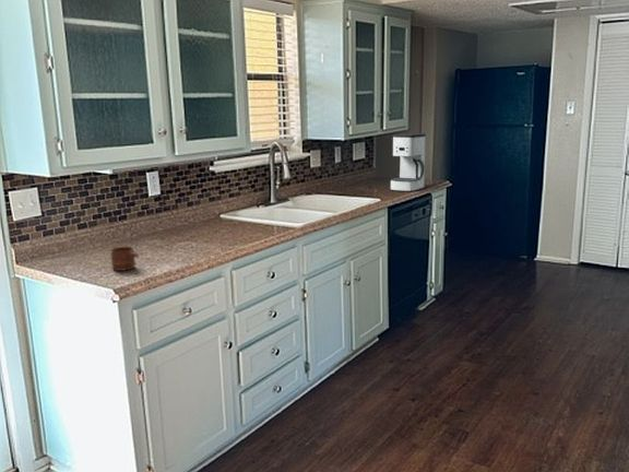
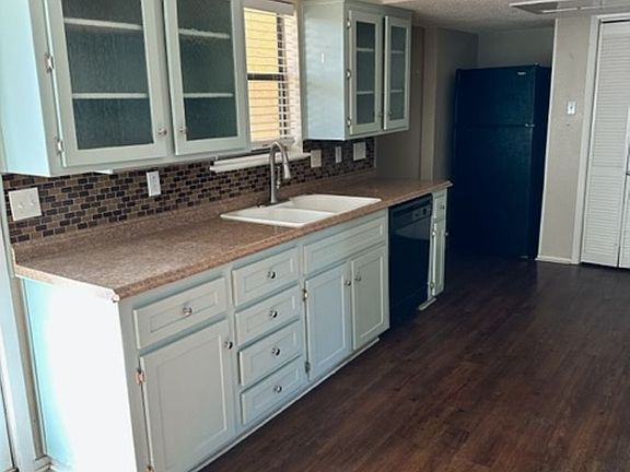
- coffee maker [390,132,427,192]
- mug [110,246,140,272]
